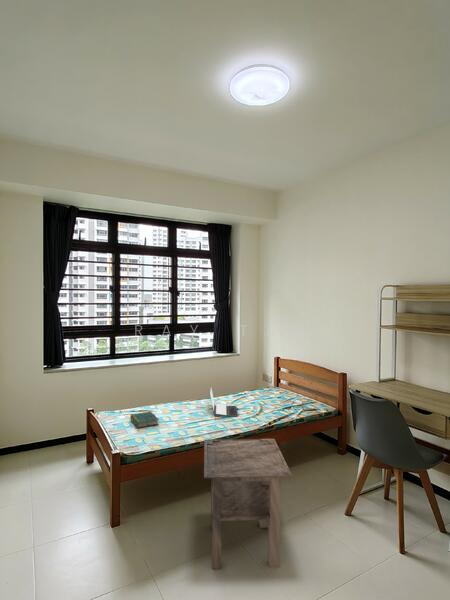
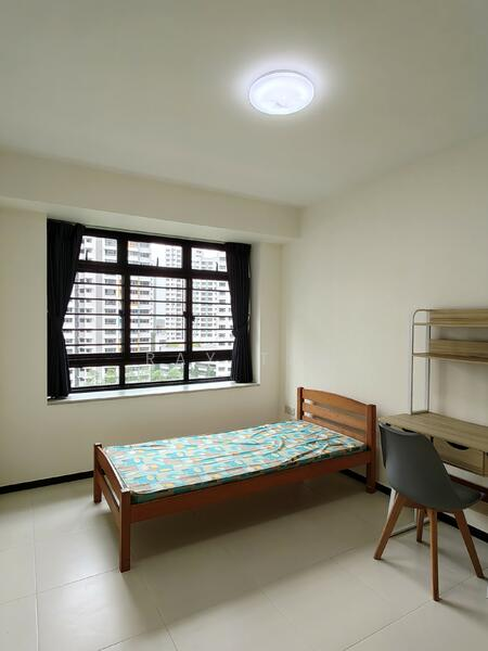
- book [129,410,160,429]
- laptop [209,386,239,417]
- side table [203,438,293,570]
